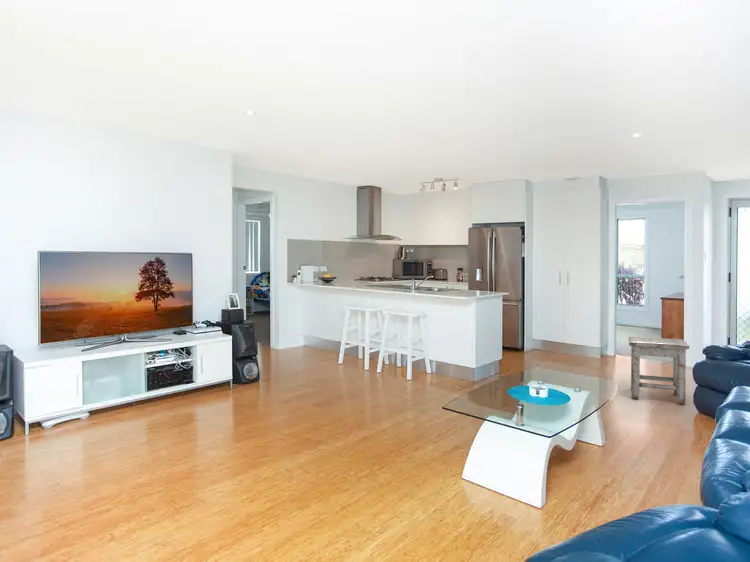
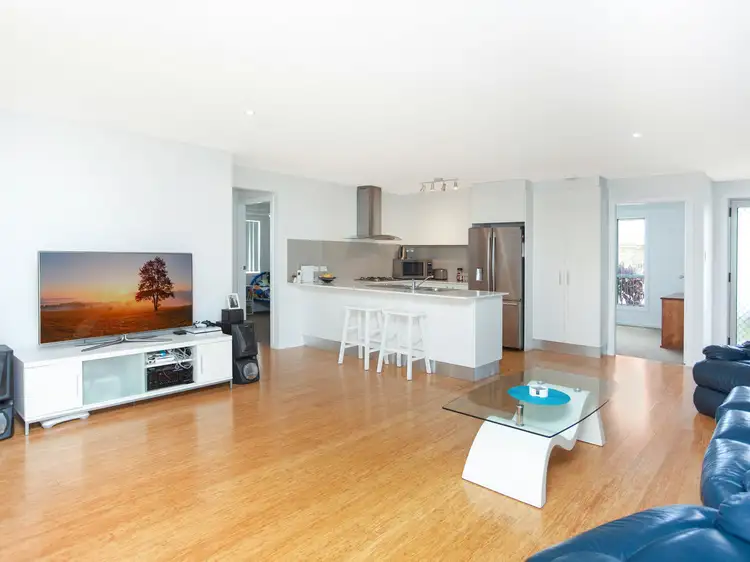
- stool [627,336,690,405]
